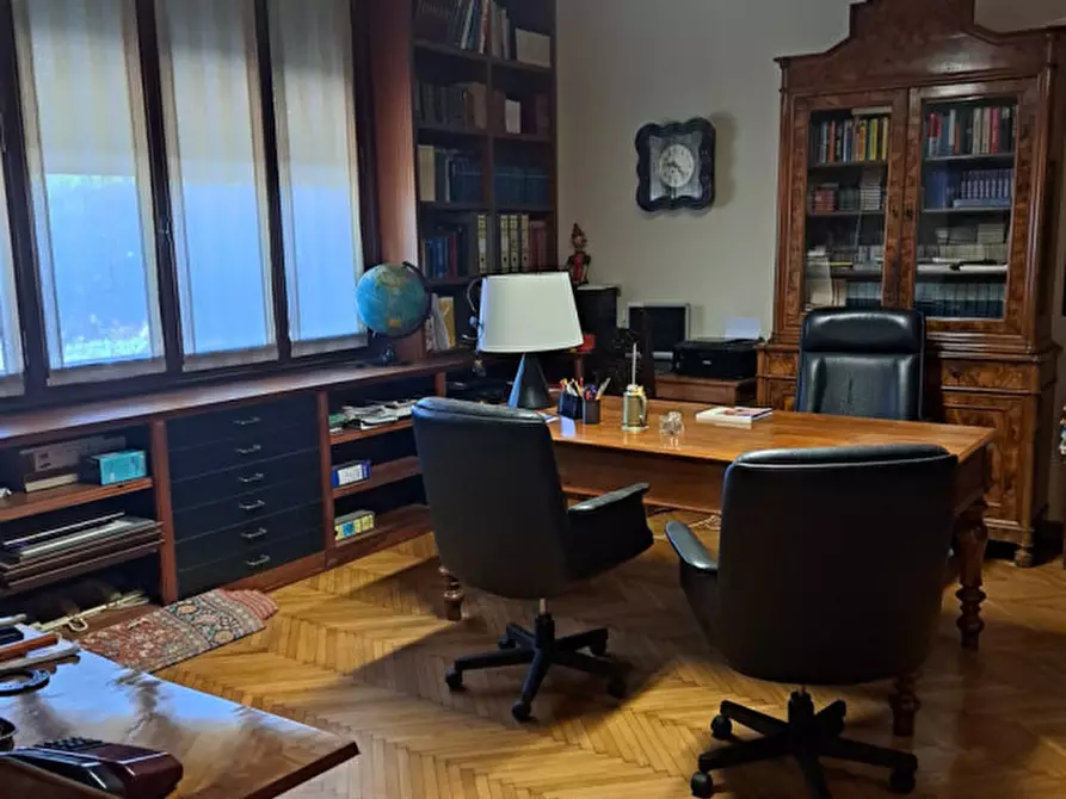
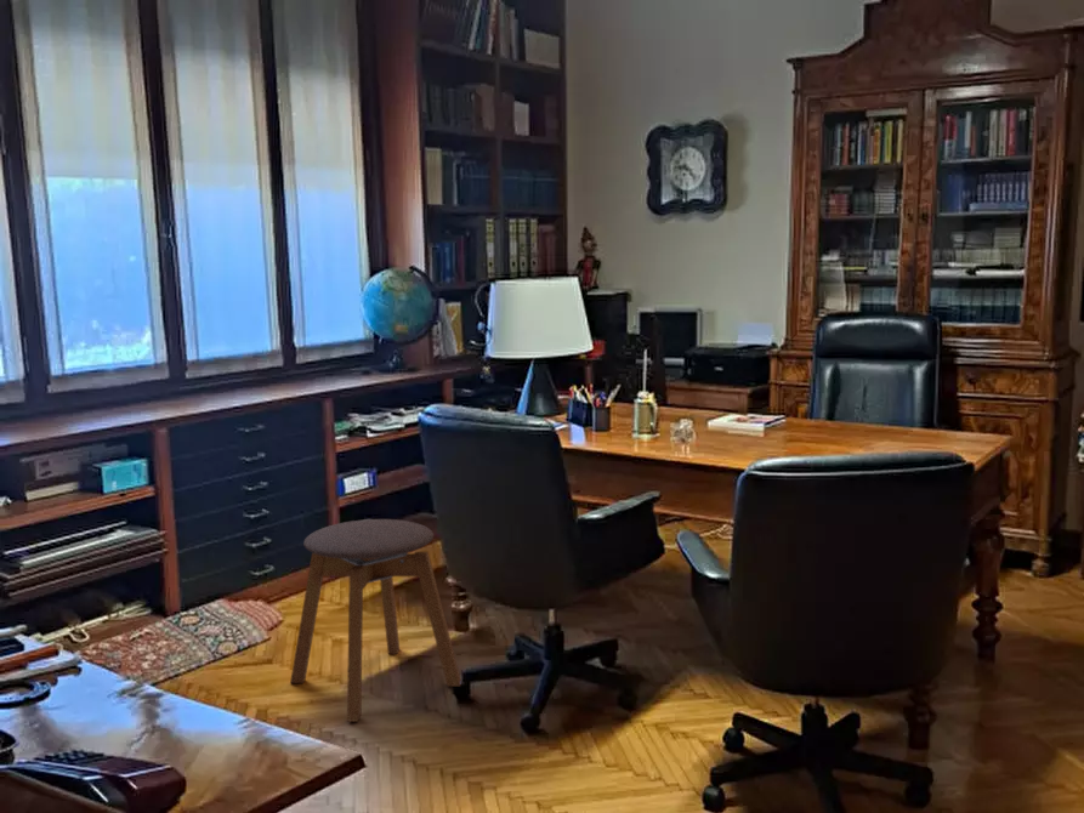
+ stool [289,518,462,723]
